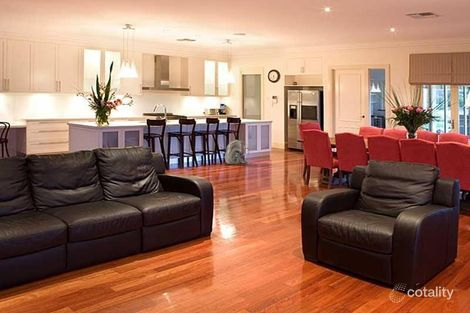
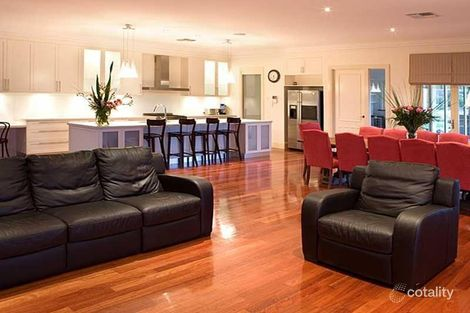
- backpack [223,139,250,165]
